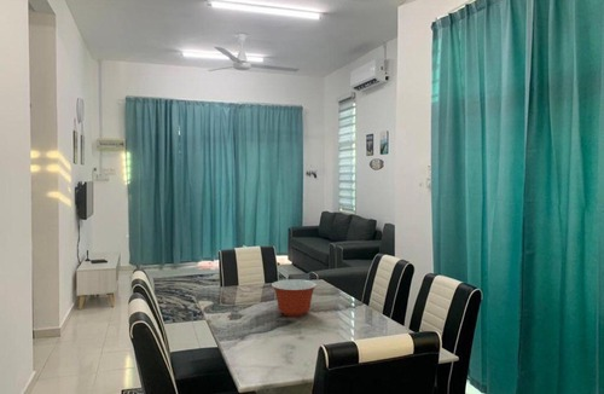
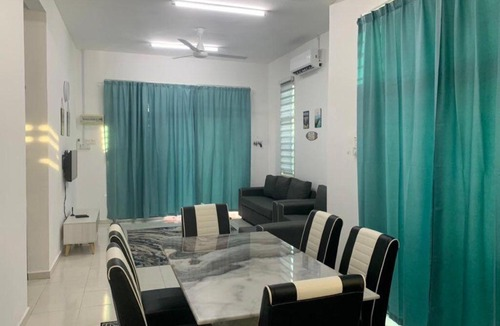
- mixing bowl [271,278,318,318]
